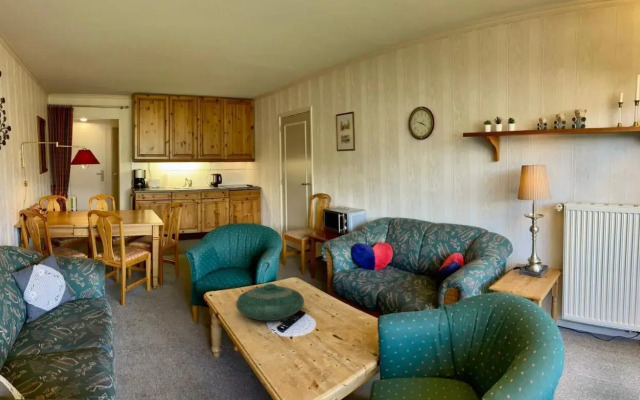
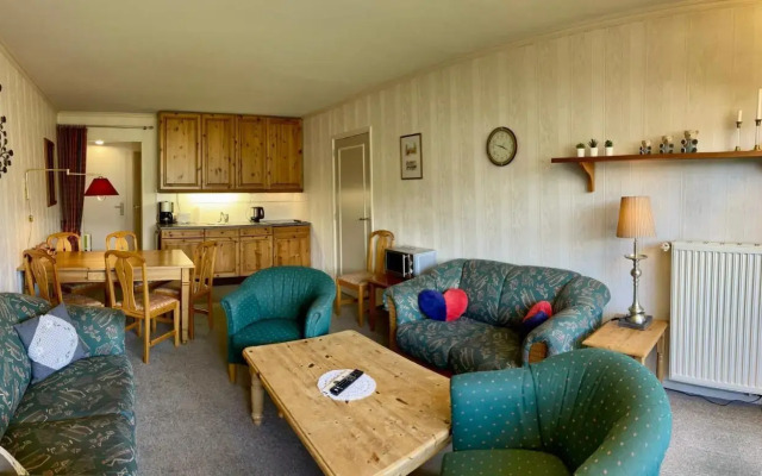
- decorative bowl [235,283,305,322]
